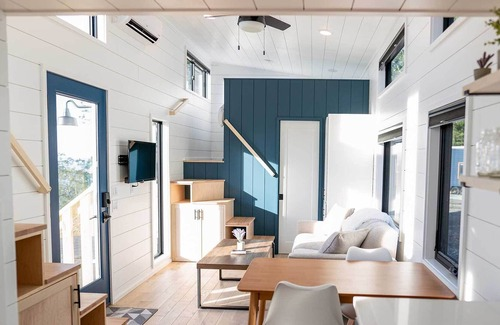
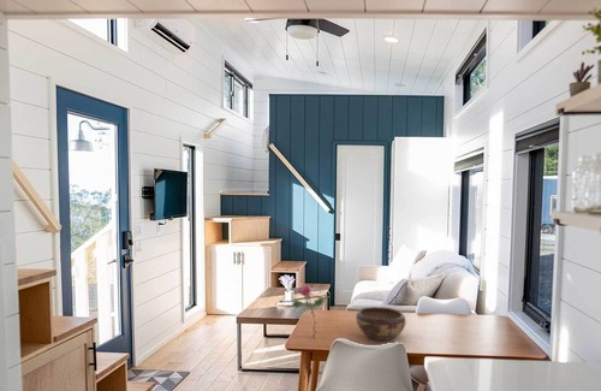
+ decorative bowl [355,306,407,342]
+ flower [291,283,331,339]
